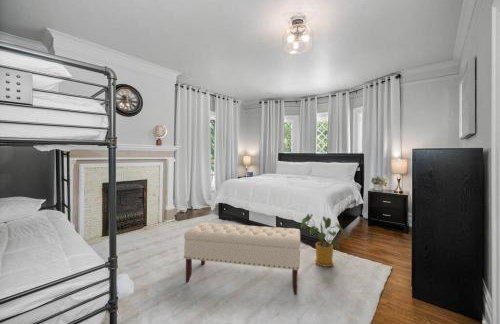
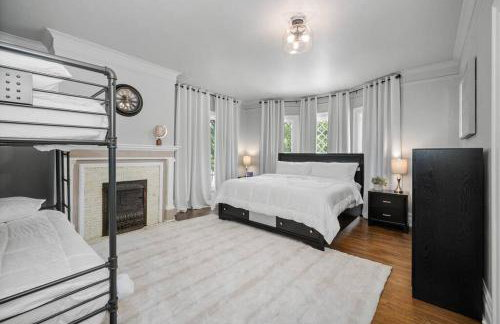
- house plant [300,213,350,268]
- bench [183,222,301,296]
